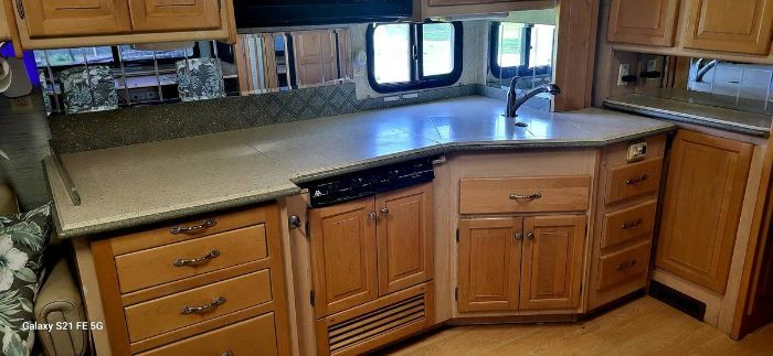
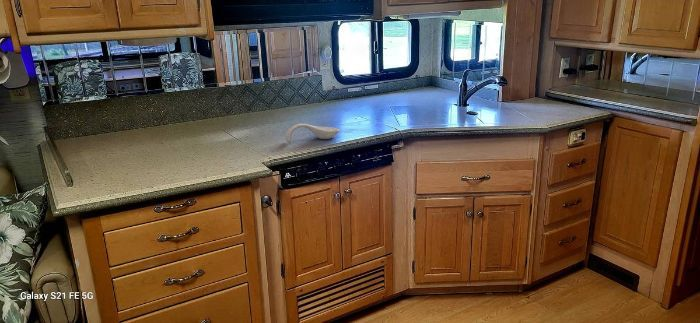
+ spoon rest [285,123,340,143]
